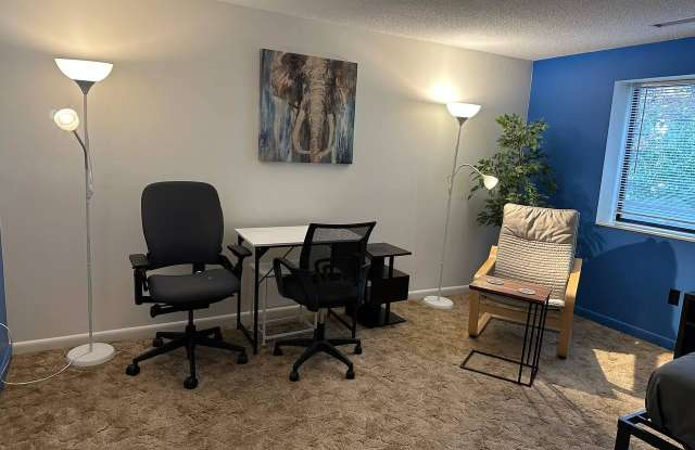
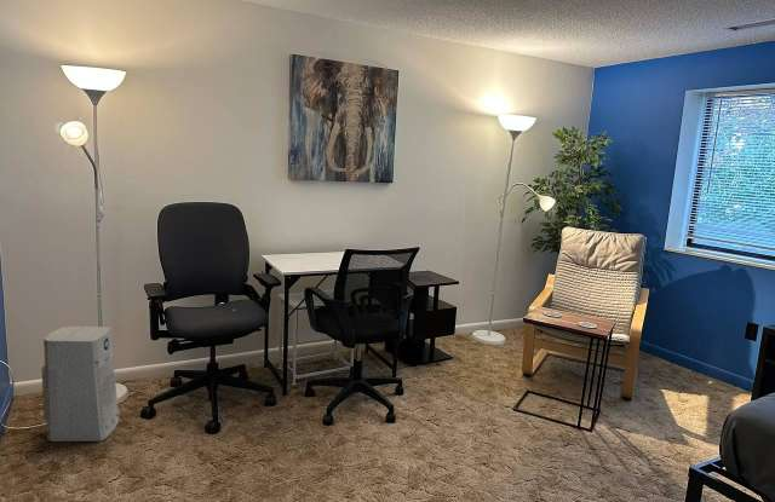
+ air purifier [41,325,120,443]
